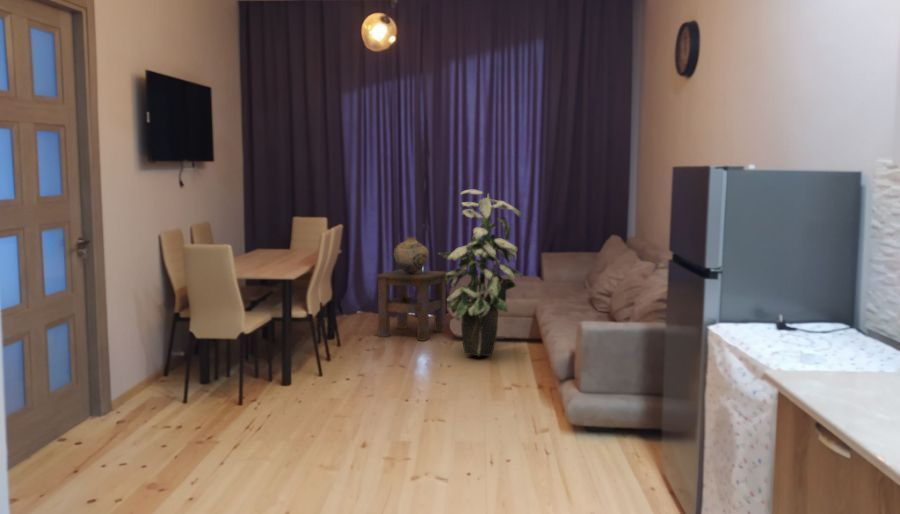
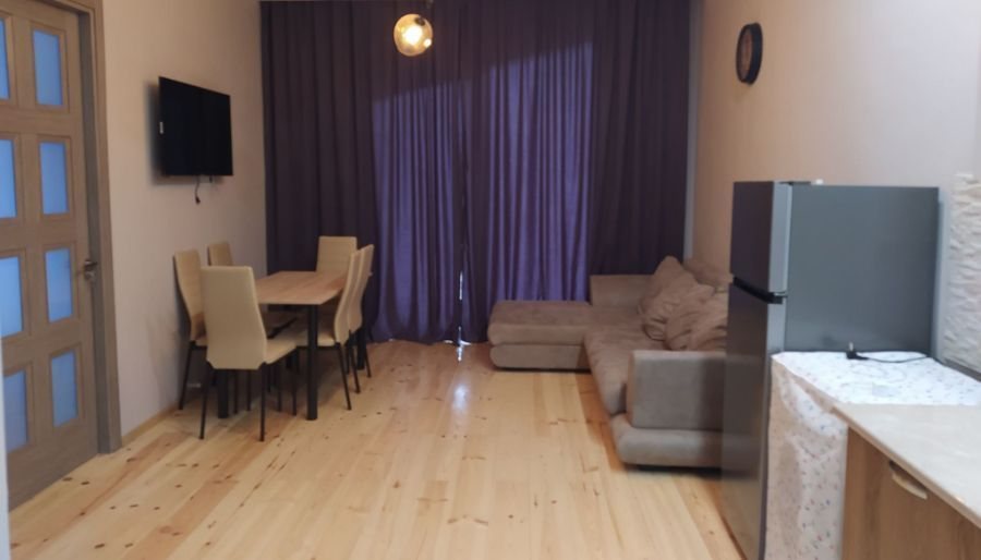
- indoor plant [437,189,523,357]
- side table [376,268,449,342]
- vase [393,236,430,274]
